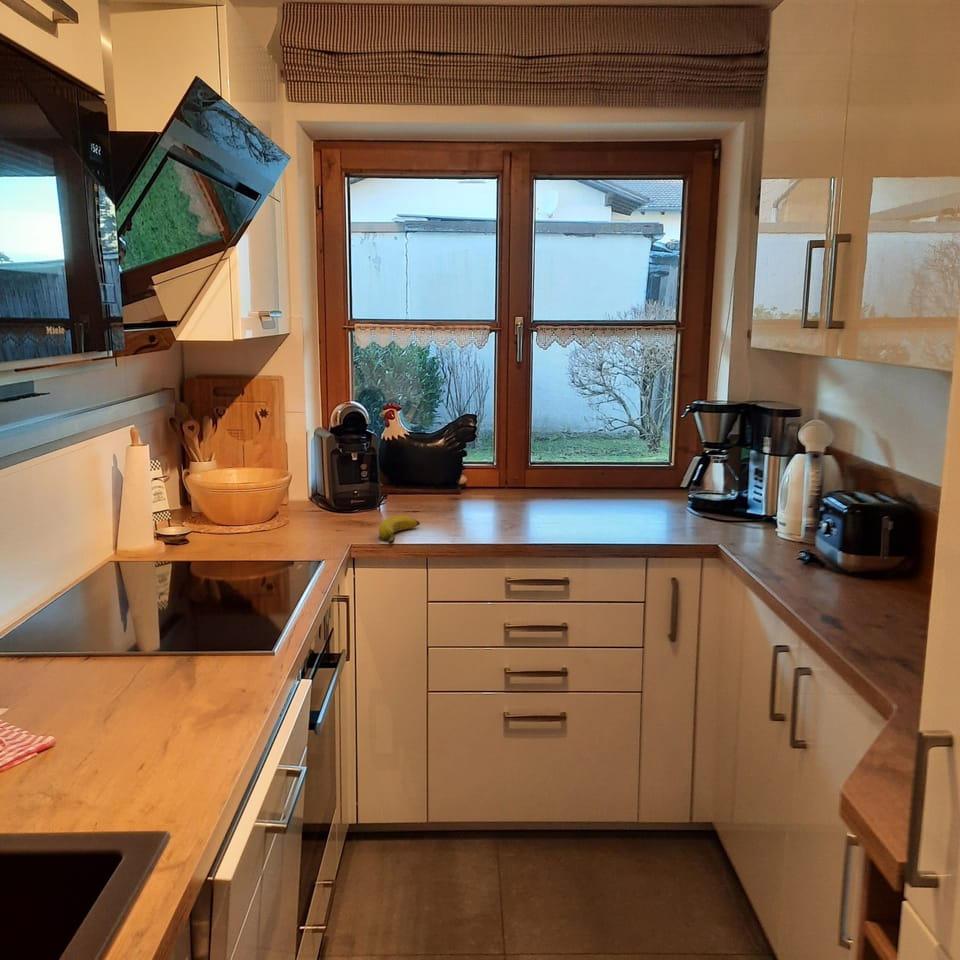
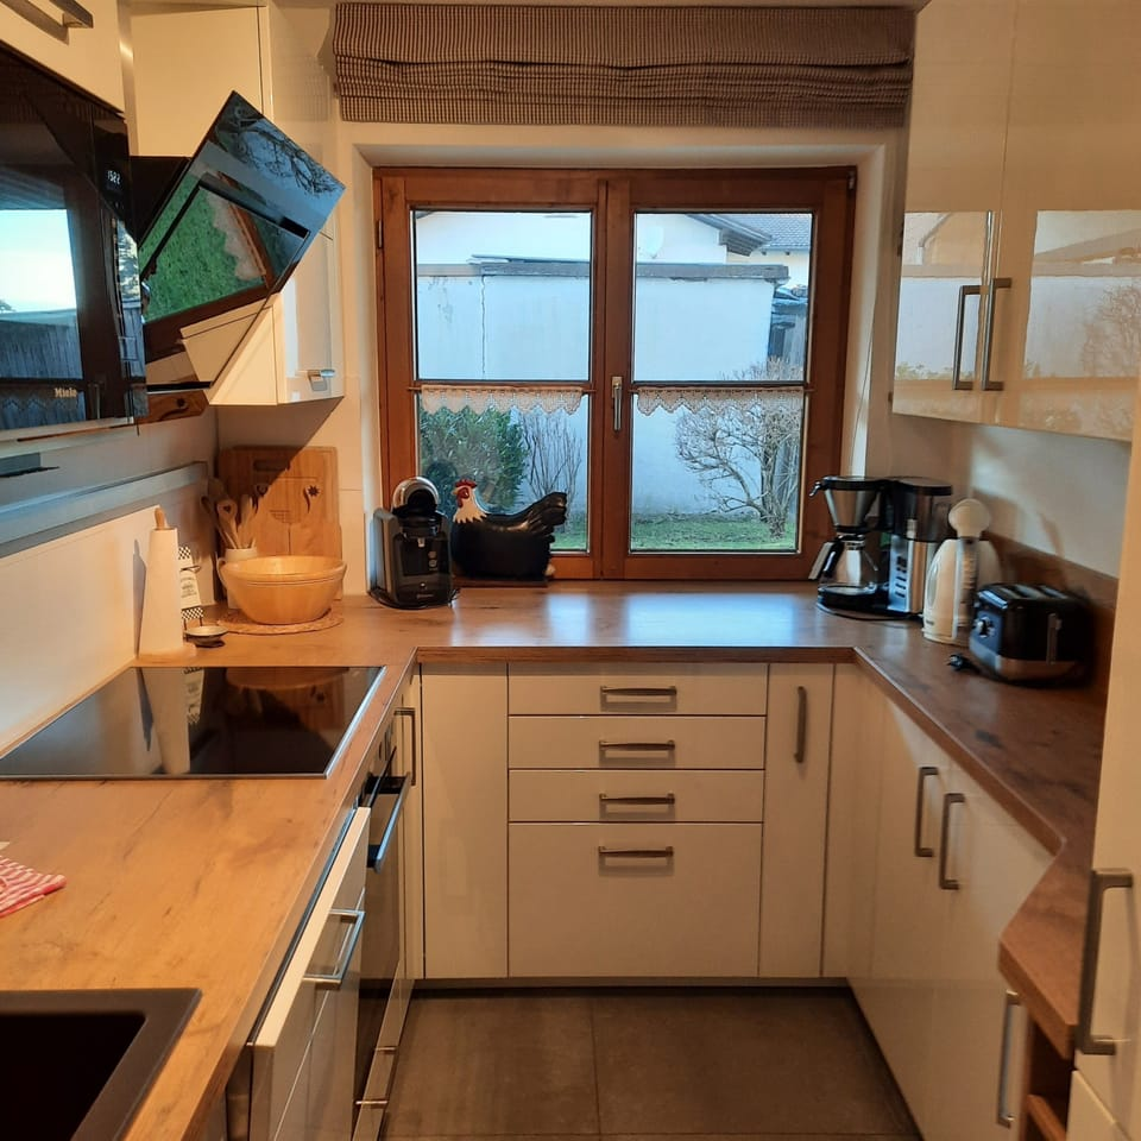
- banana [378,515,421,545]
